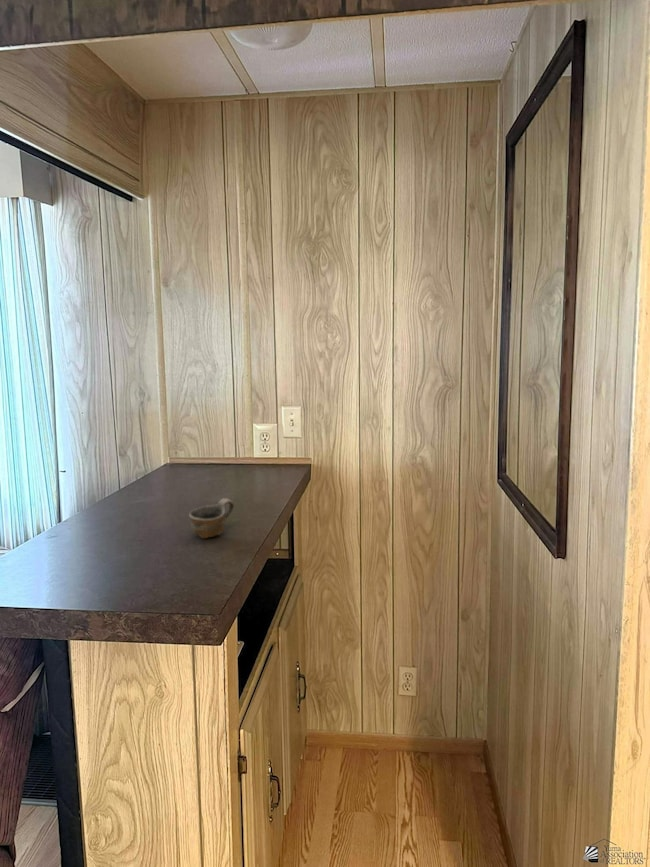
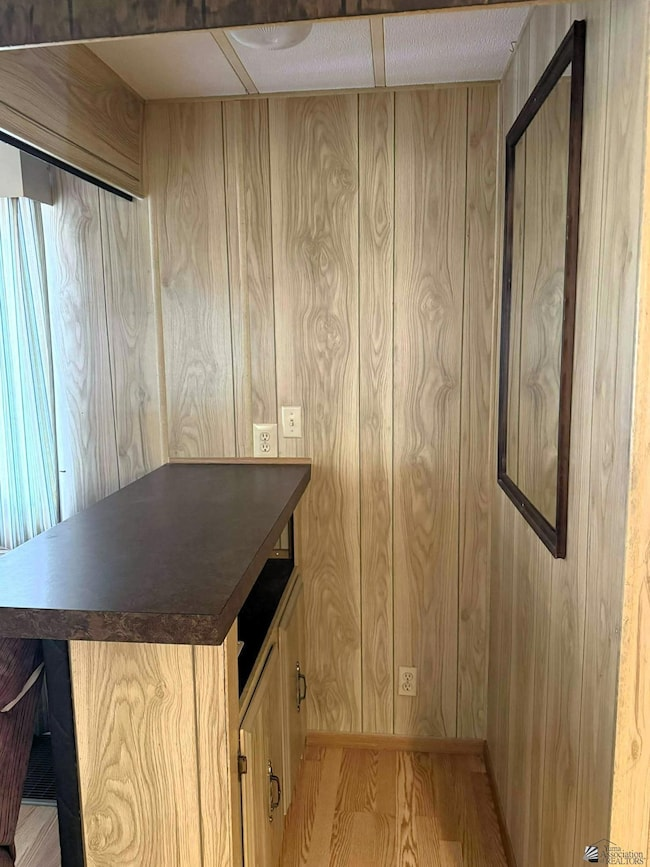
- cup [188,497,235,539]
